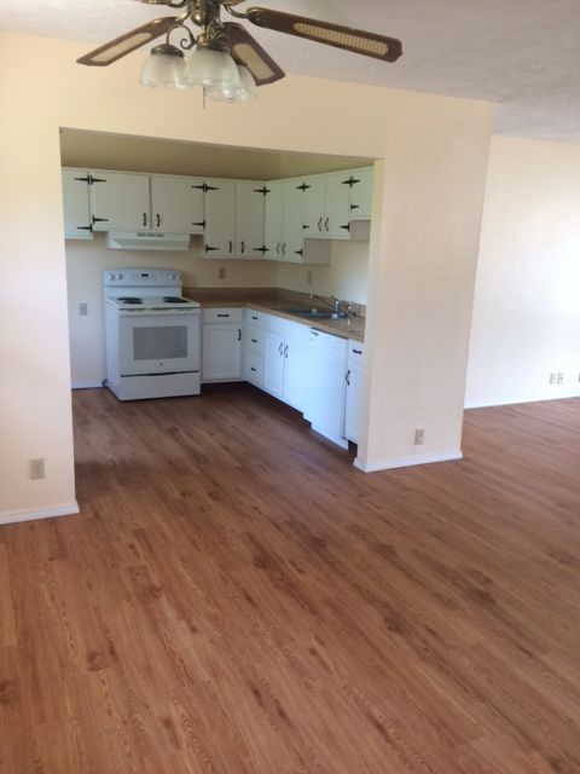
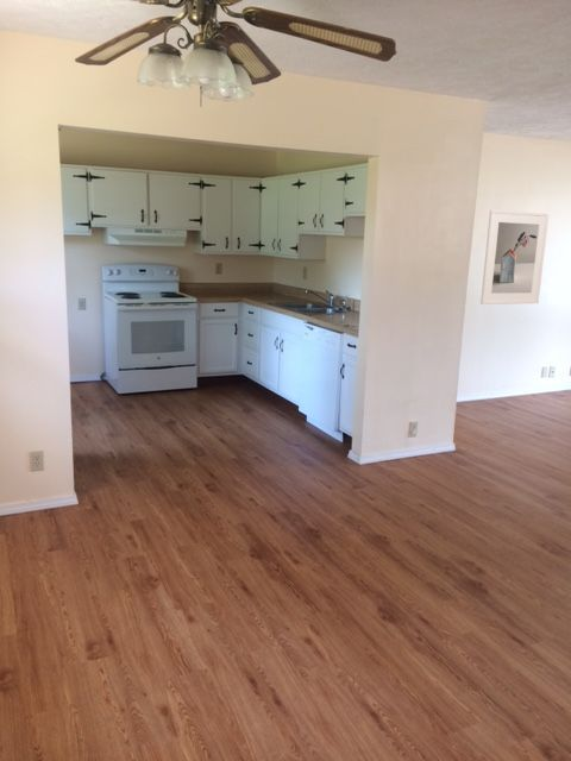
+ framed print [479,209,550,306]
